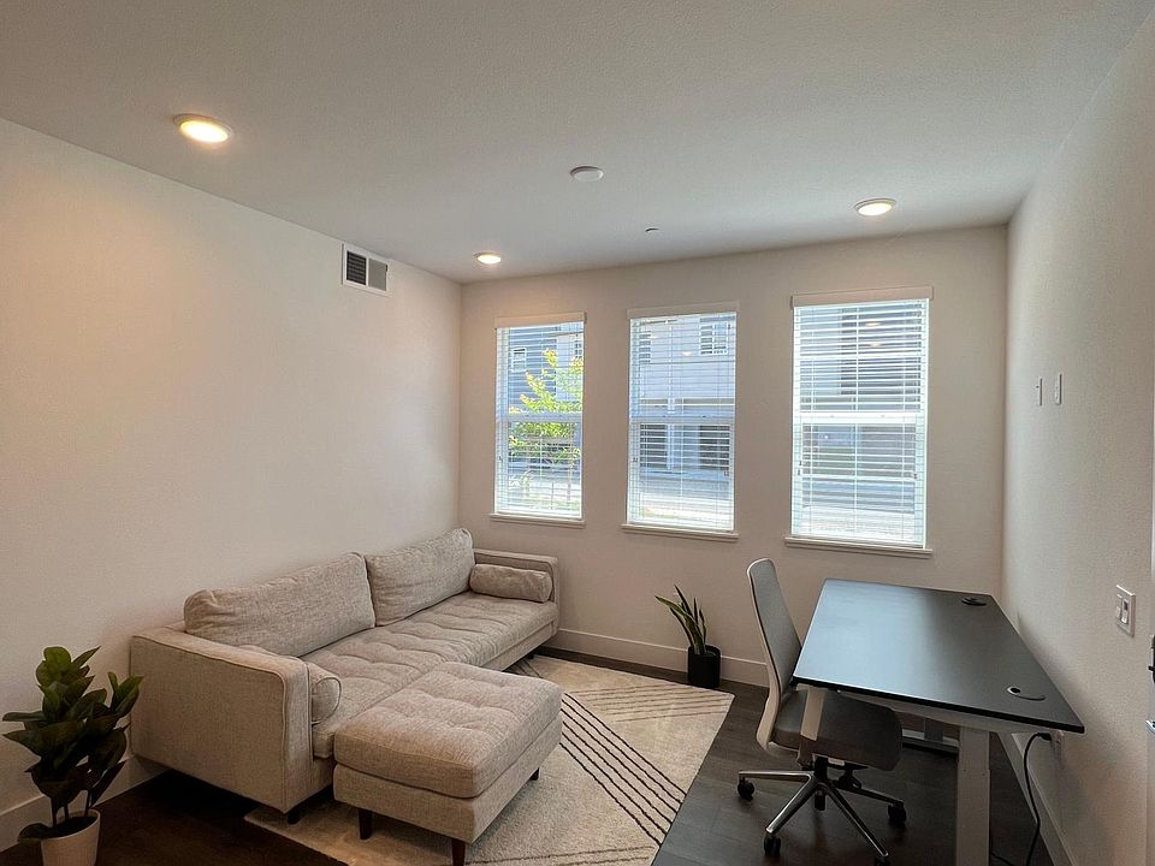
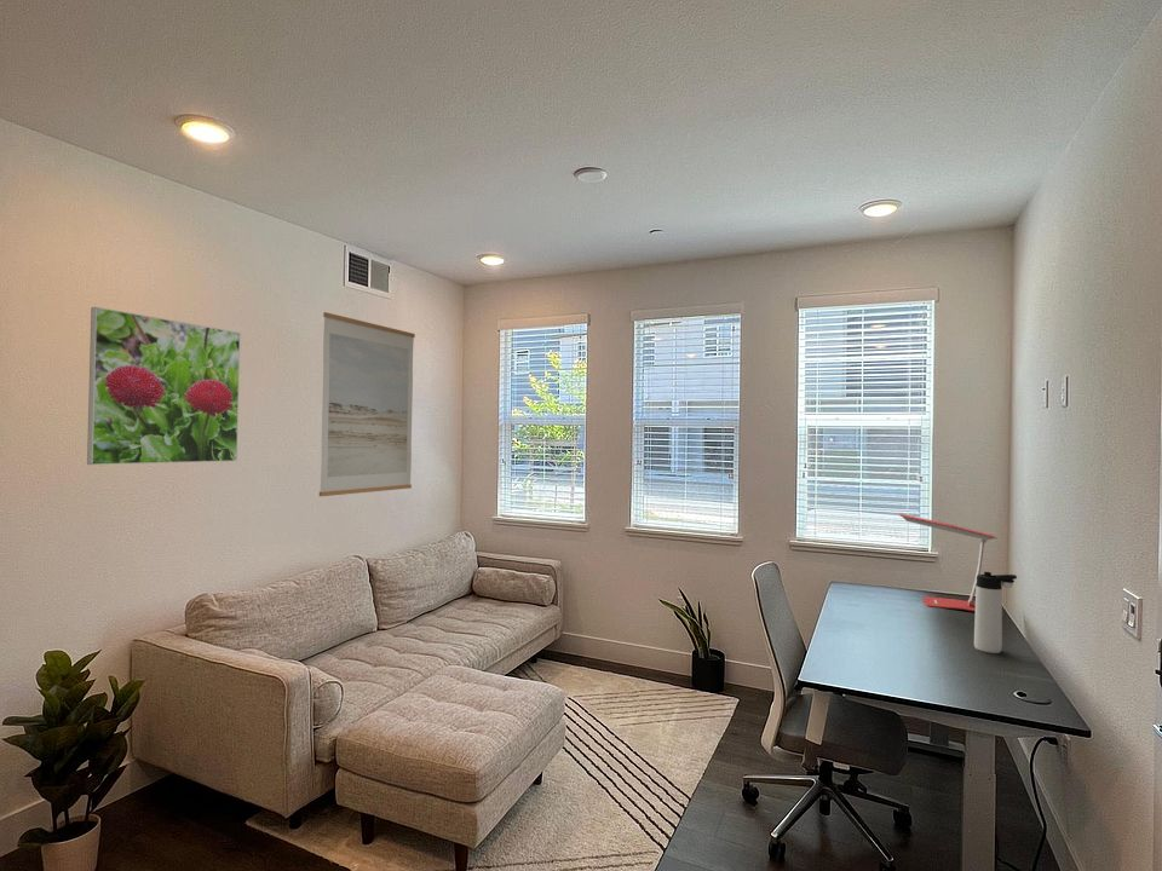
+ thermos bottle [973,571,1018,654]
+ desk lamp [898,513,997,612]
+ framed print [86,306,242,466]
+ wall art [318,311,416,497]
